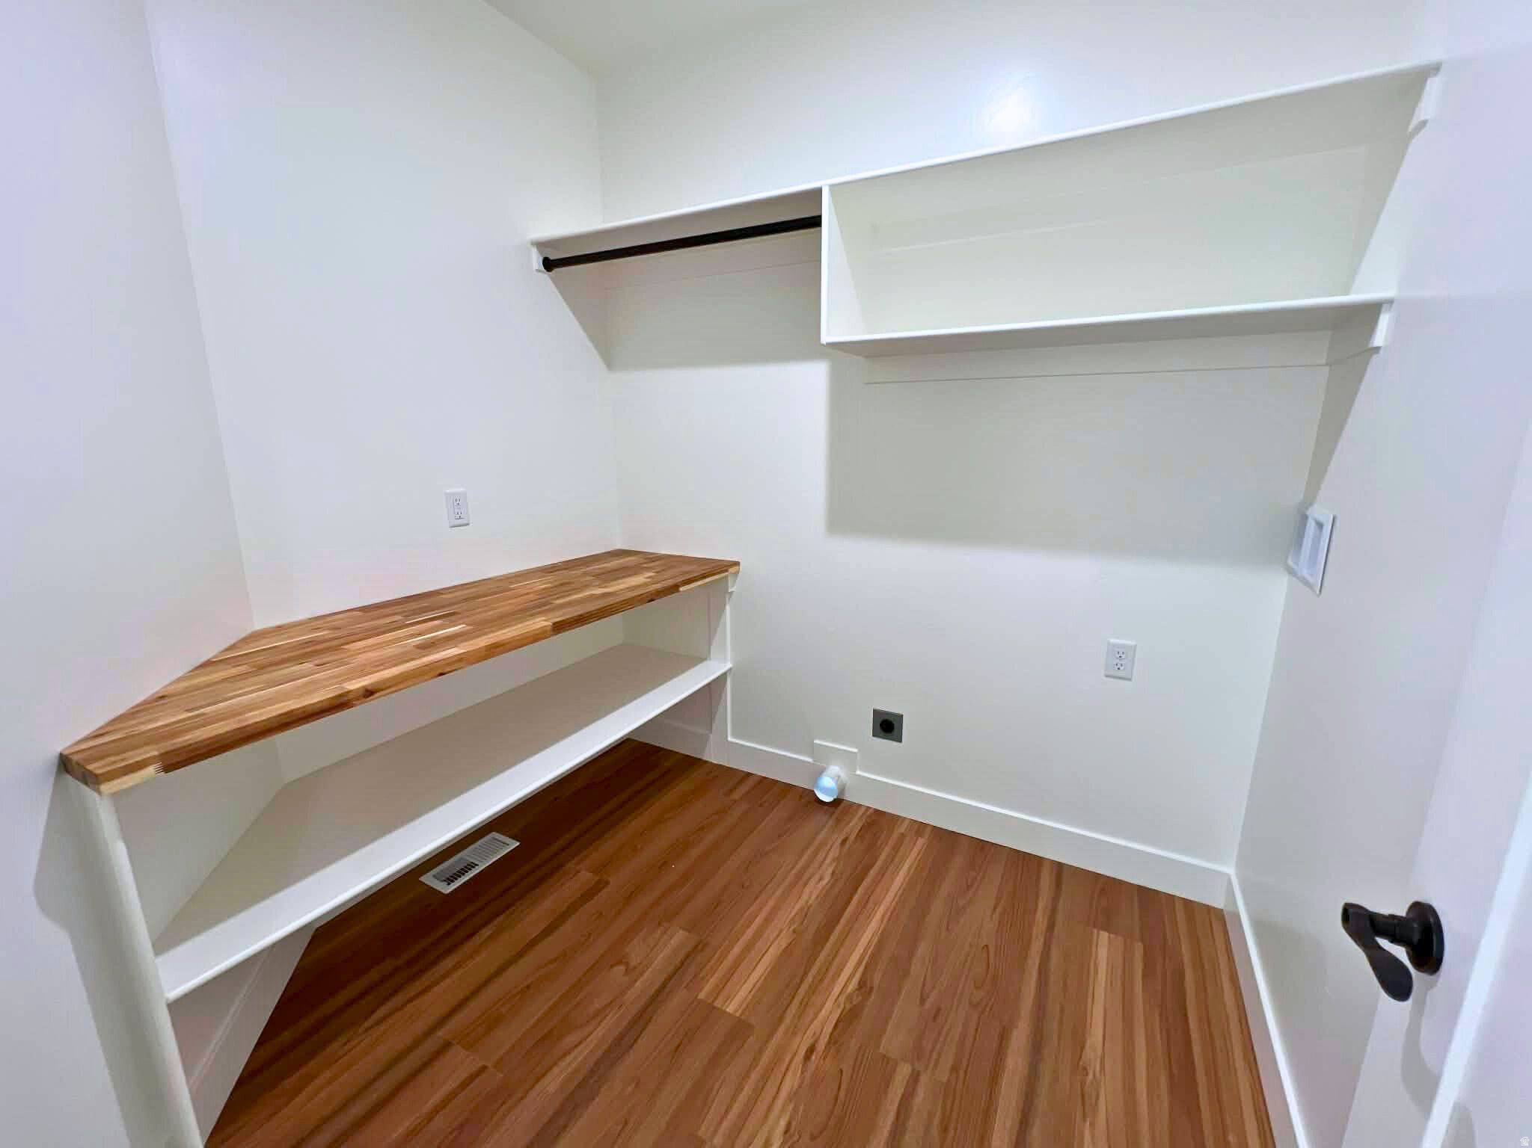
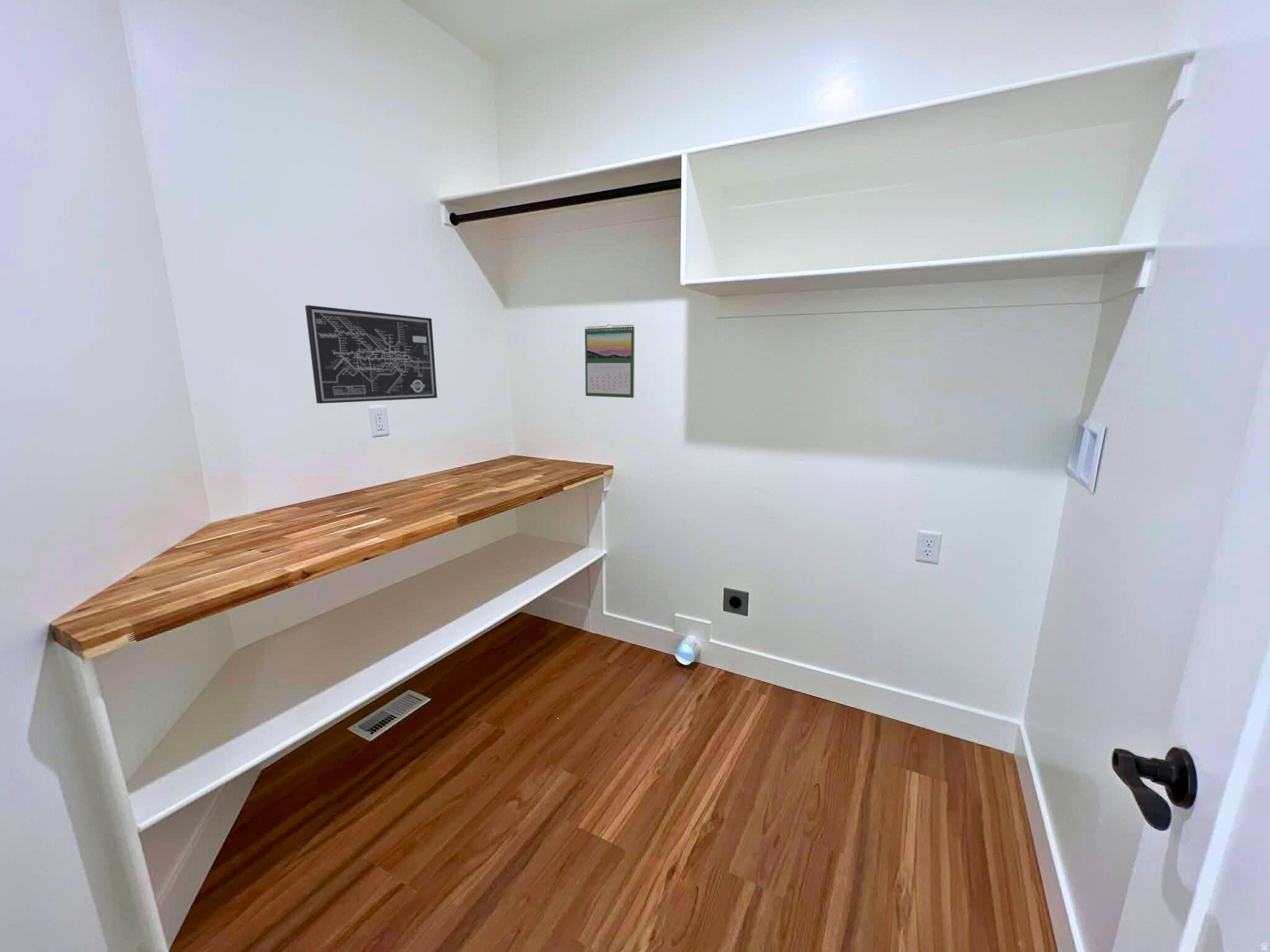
+ wall art [304,304,438,404]
+ calendar [584,324,635,399]
